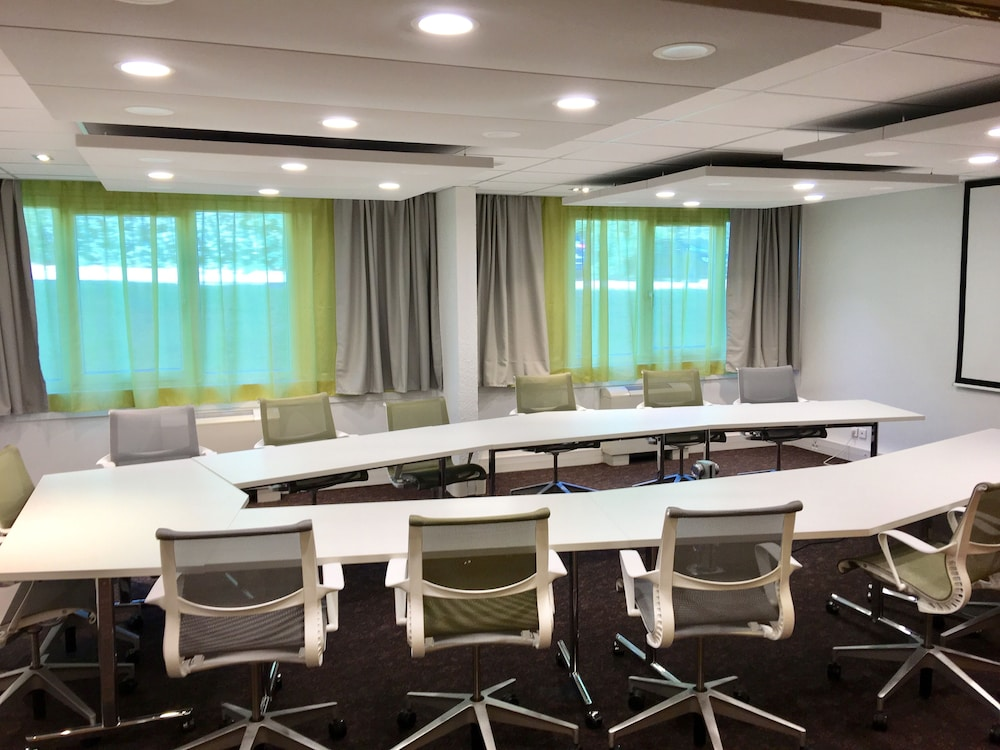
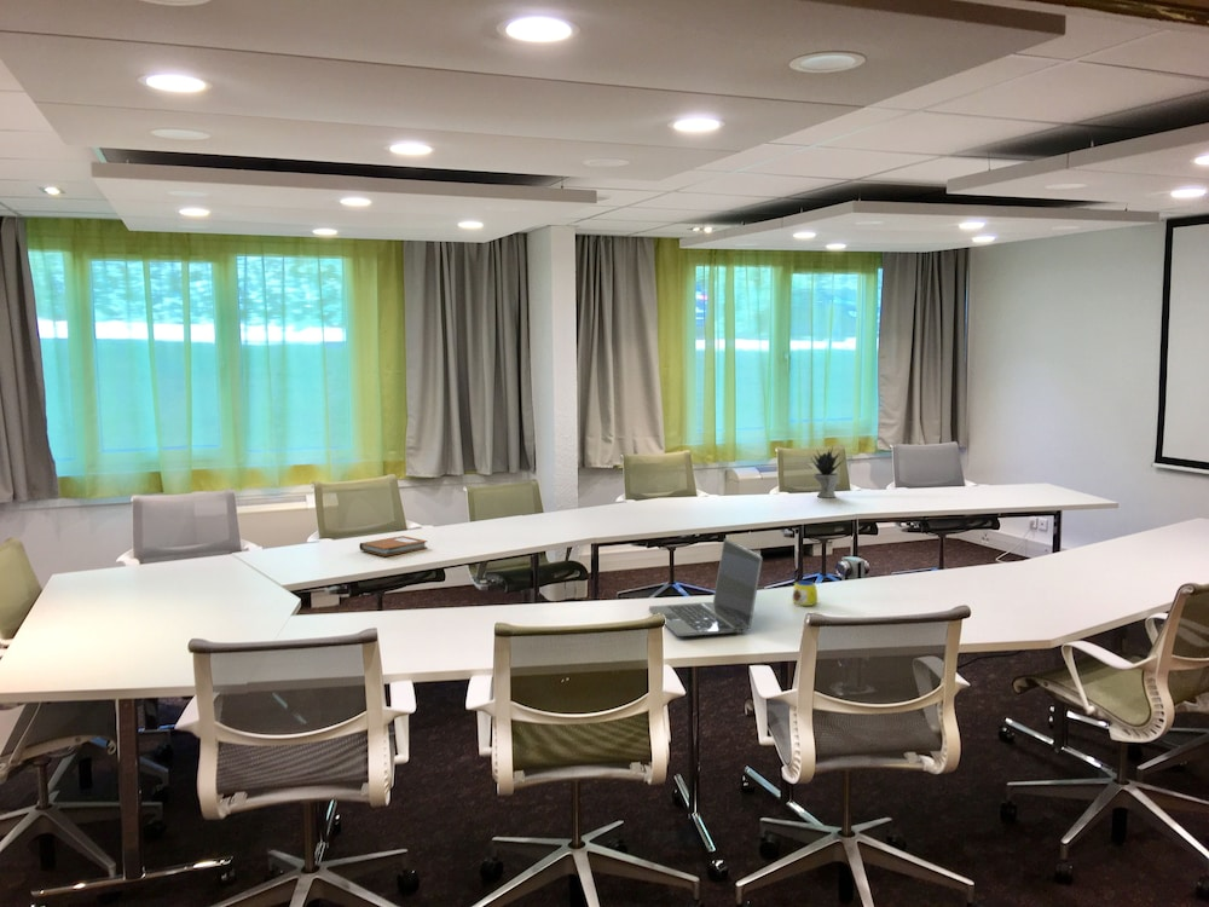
+ mug [791,580,818,610]
+ notebook [358,535,428,558]
+ potted plant [810,445,846,499]
+ laptop [648,537,764,637]
